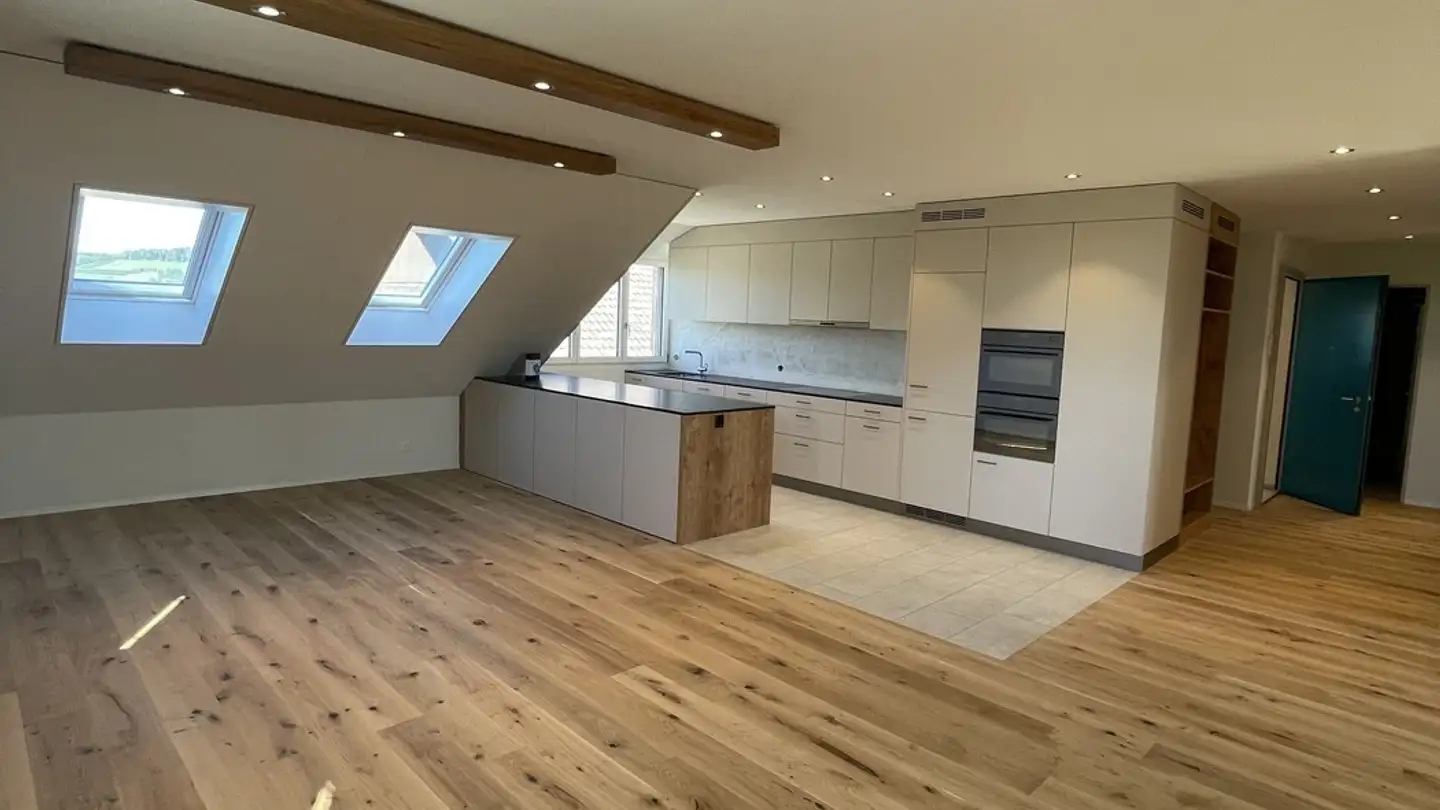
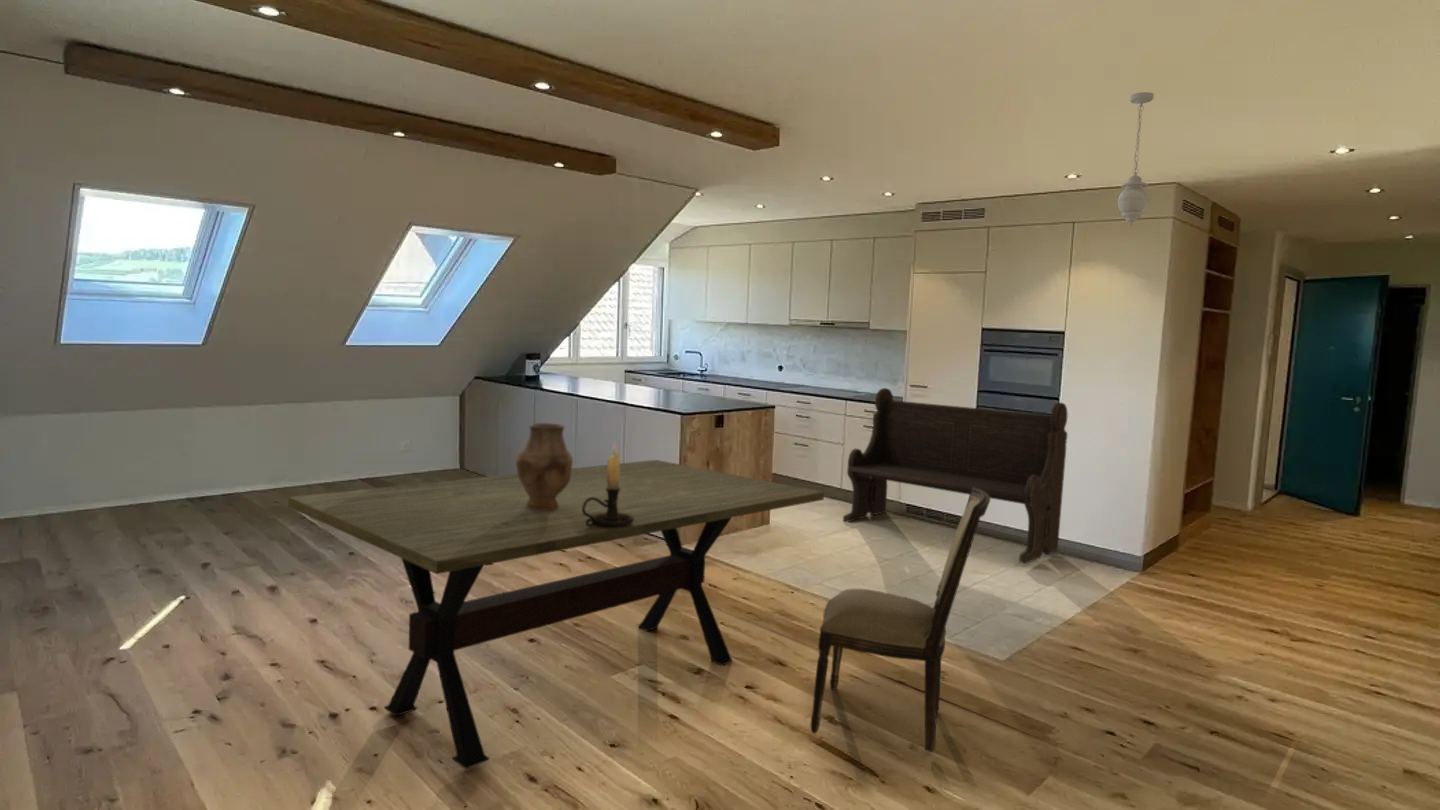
+ dining chair [810,488,991,753]
+ candle holder [582,441,634,528]
+ bench [842,387,1069,565]
+ vase [515,422,574,510]
+ dining table [287,459,825,770]
+ pendant light [1114,91,1155,227]
